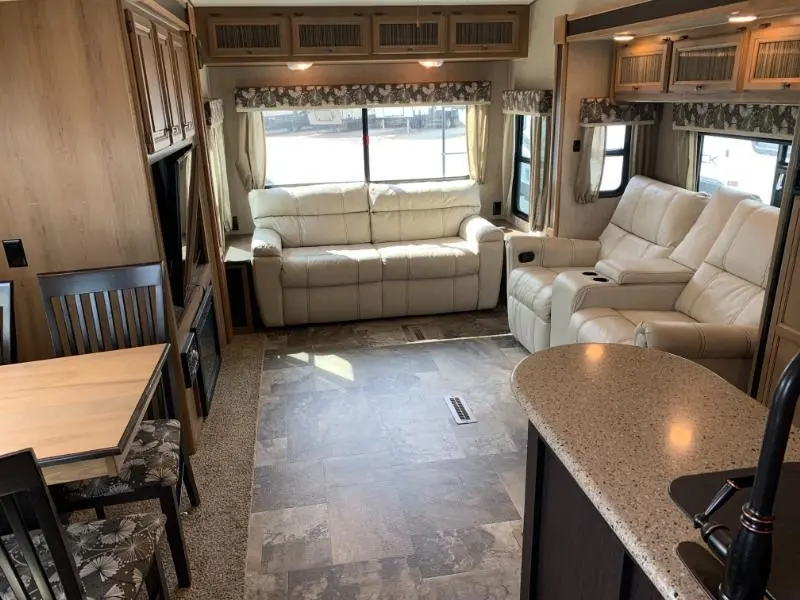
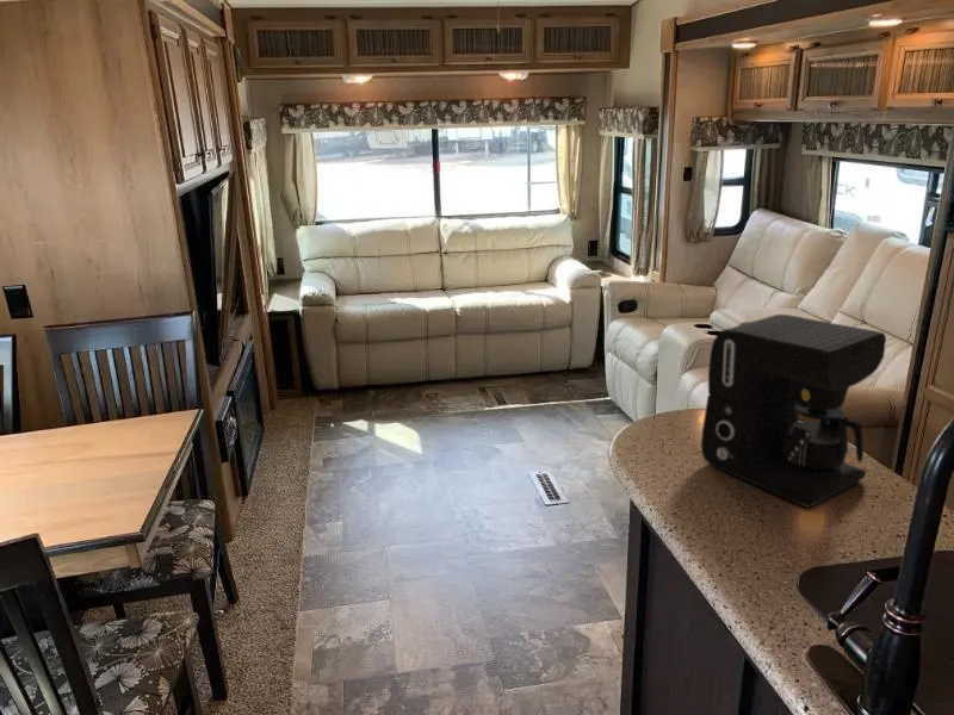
+ coffee maker [700,313,887,509]
